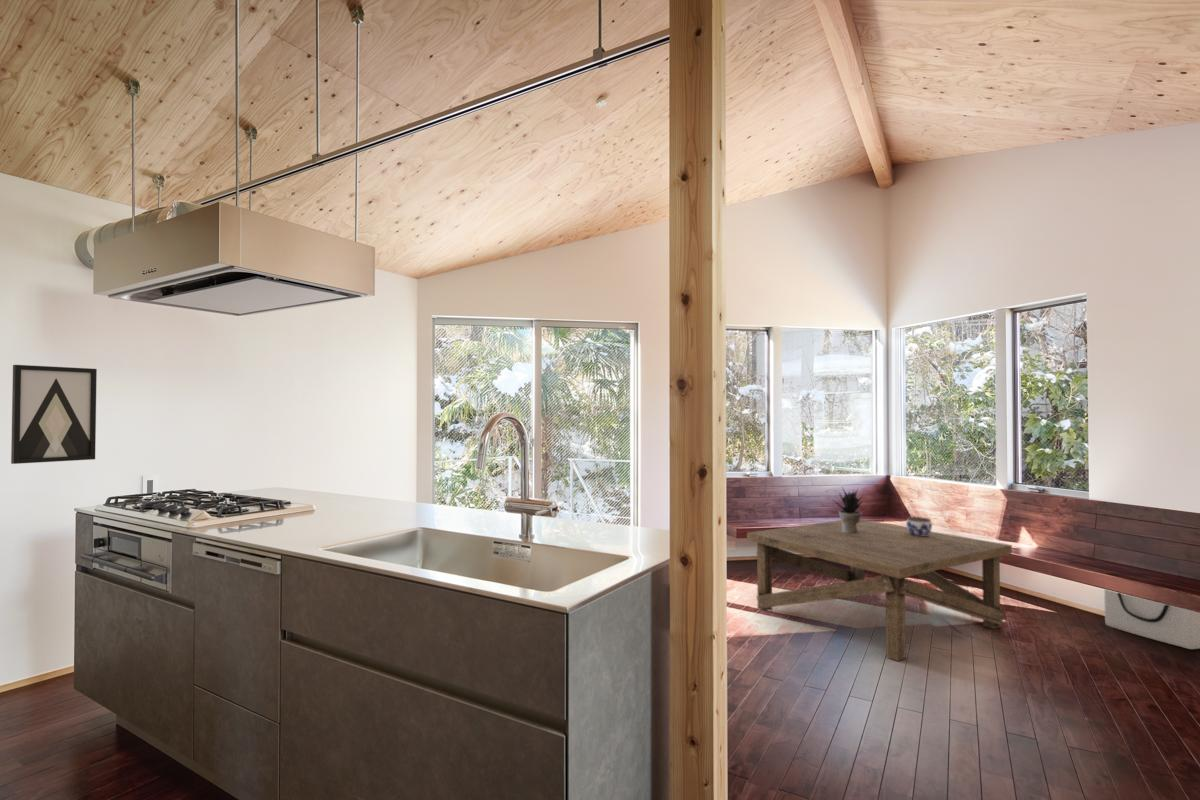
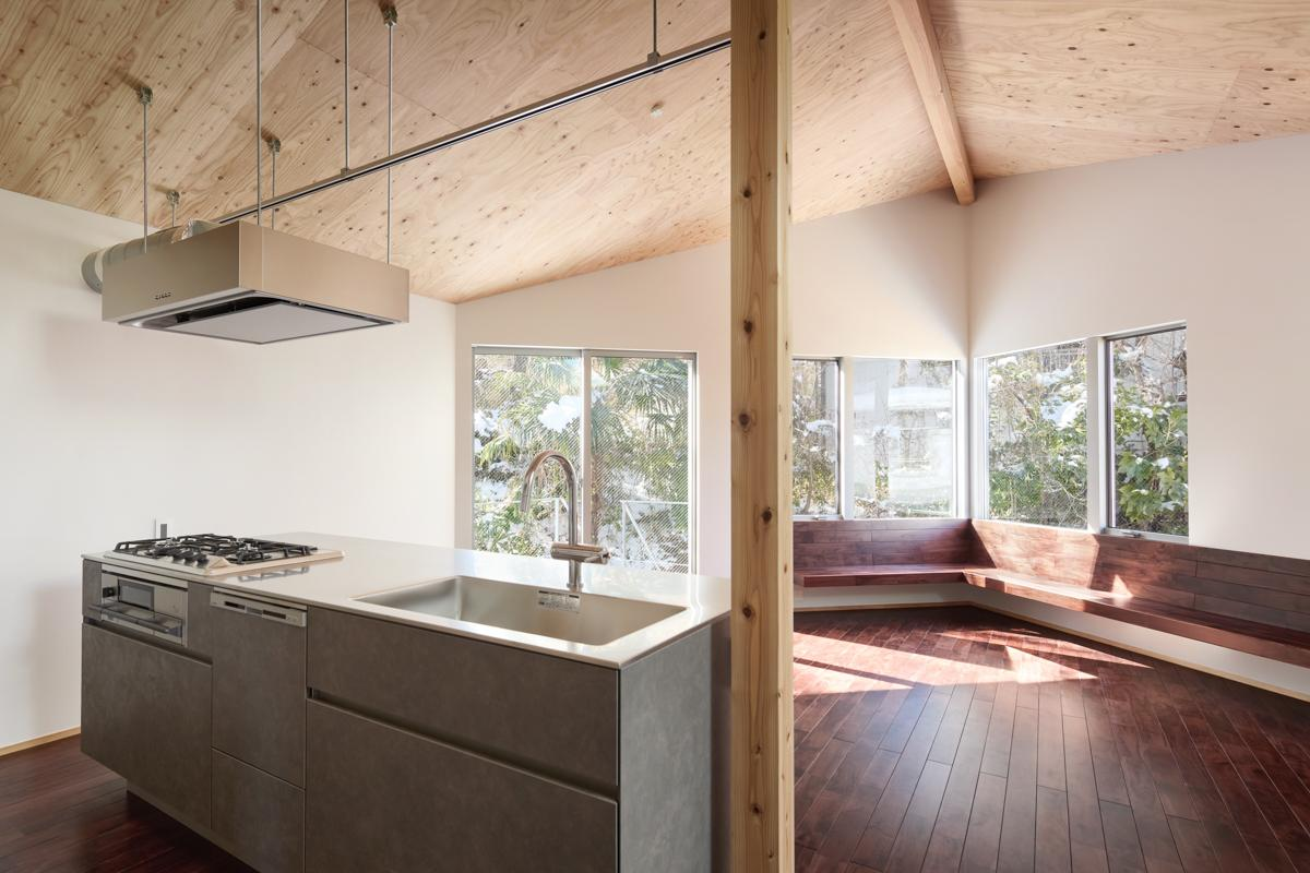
- potted plant [833,486,866,533]
- wall art [10,364,98,465]
- coffee table [746,518,1013,662]
- jar [905,516,933,536]
- storage bin [1103,588,1200,650]
